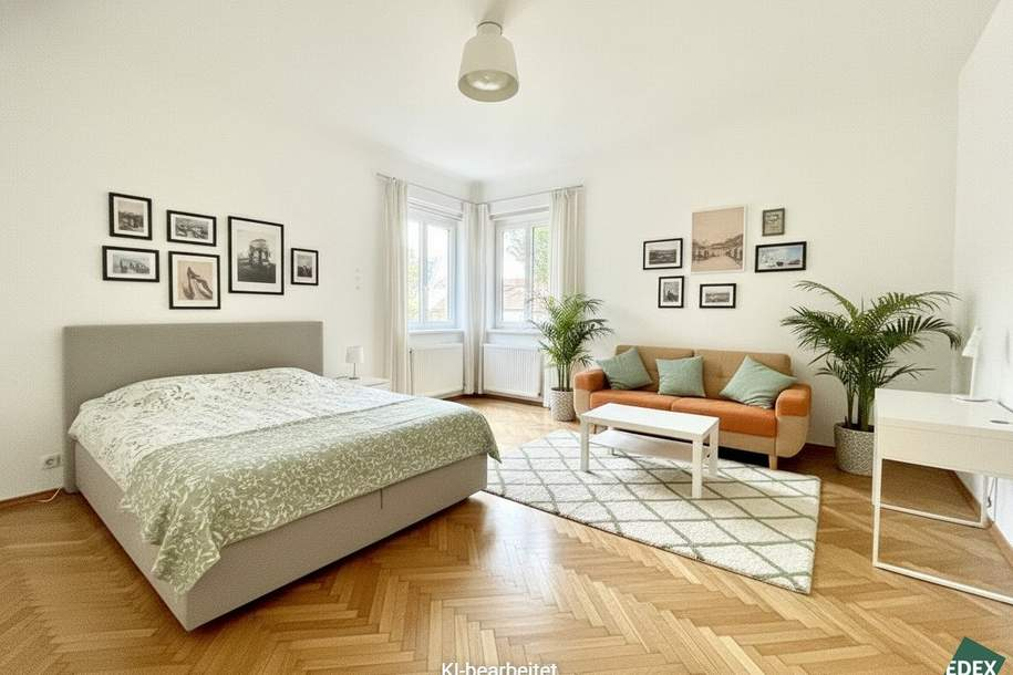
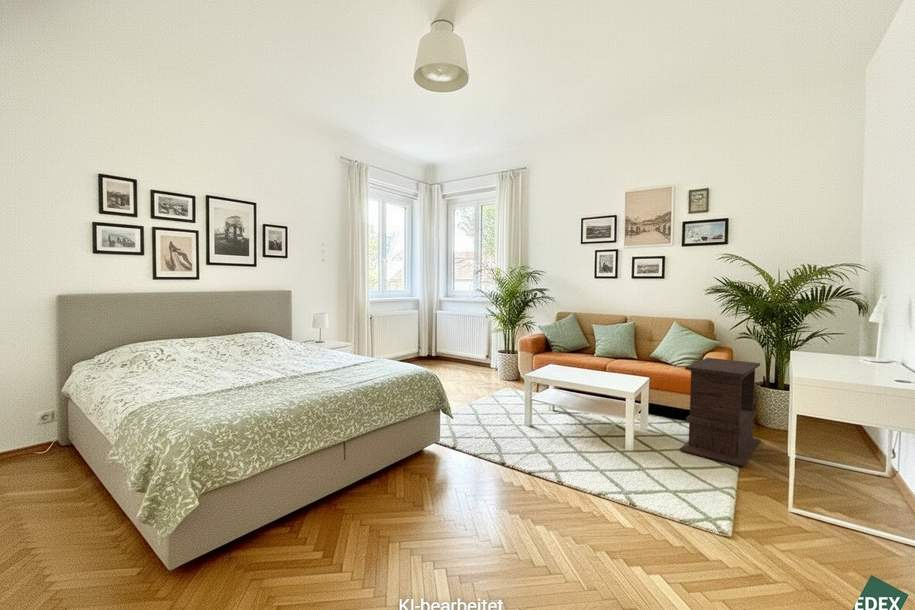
+ side table [678,357,762,468]
